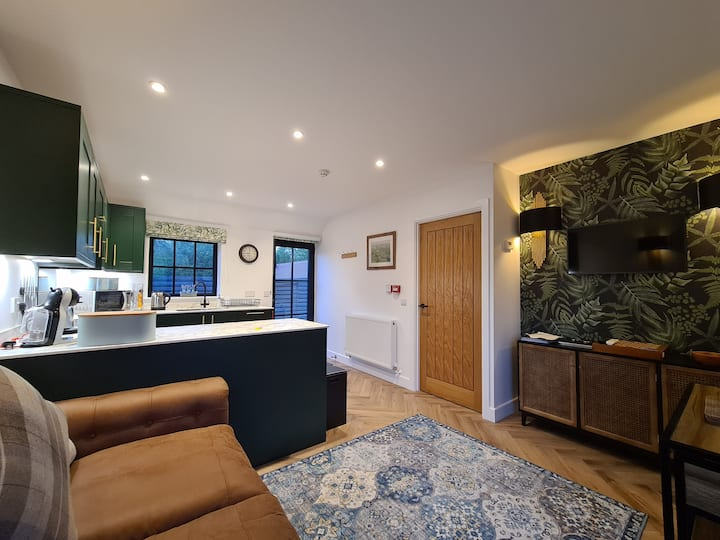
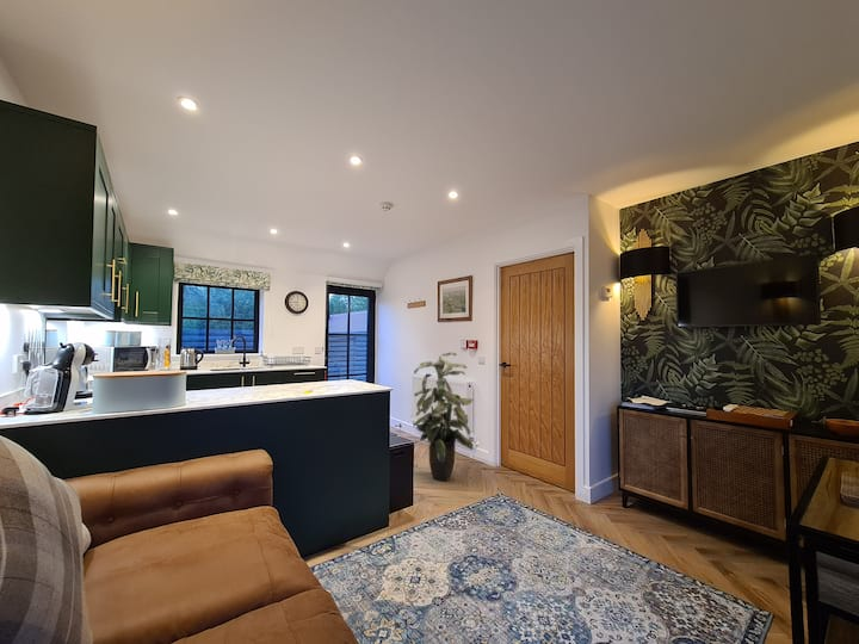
+ indoor plant [413,352,475,483]
